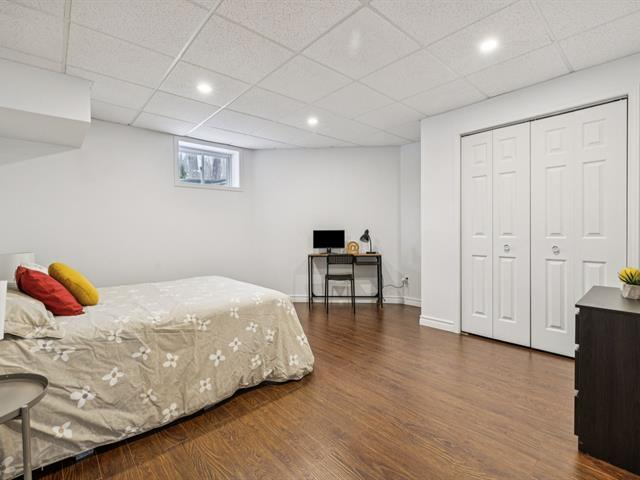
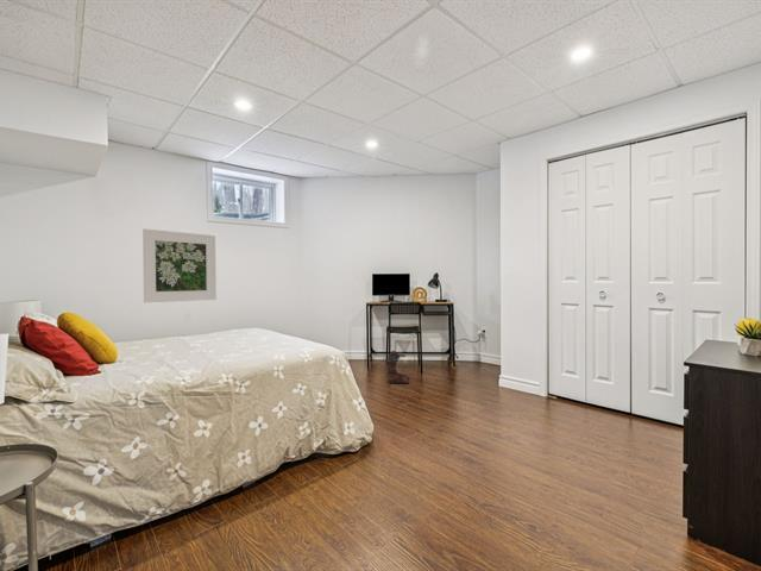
+ boots [385,350,410,385]
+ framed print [141,227,218,303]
